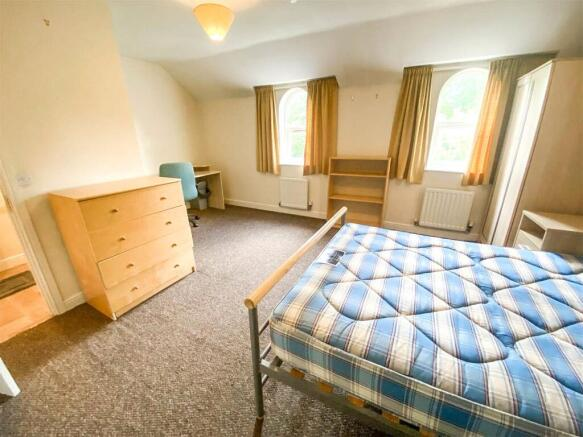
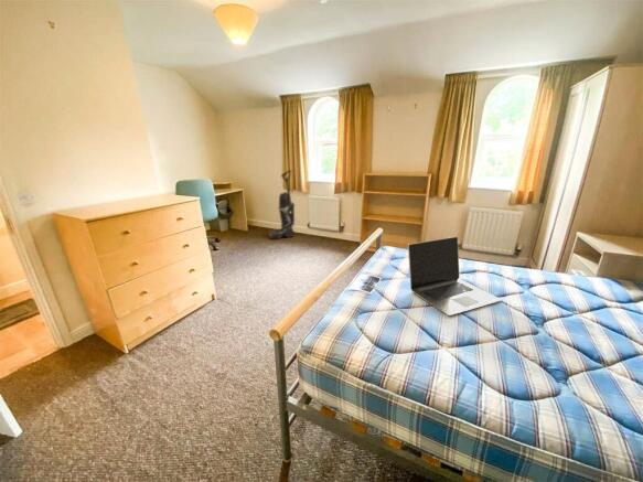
+ vacuum cleaner [267,169,296,240]
+ laptop [407,235,502,317]
